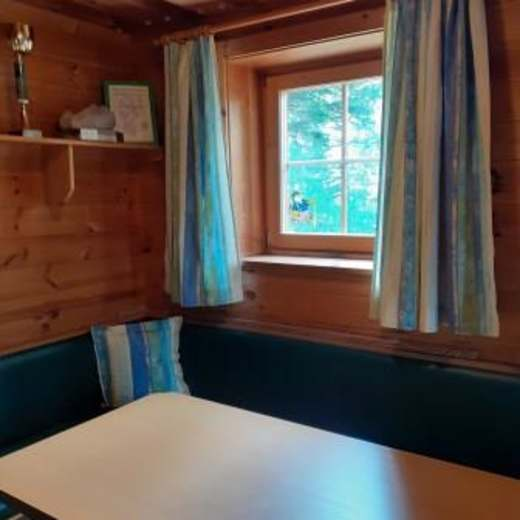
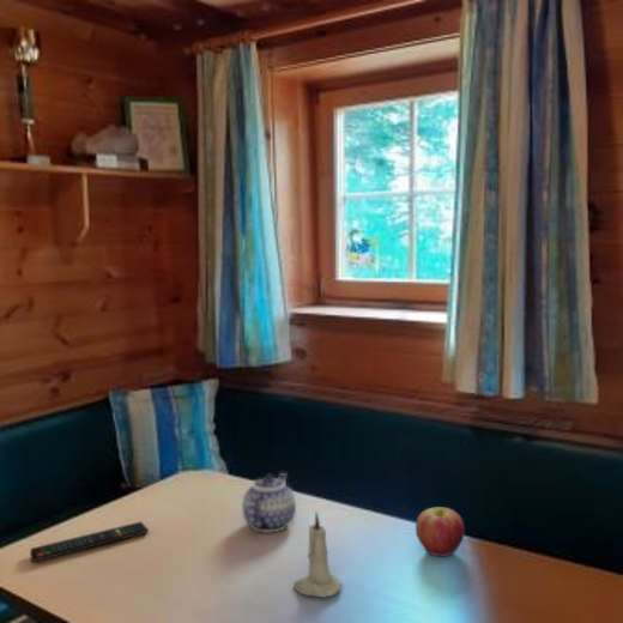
+ apple [415,506,466,557]
+ teapot [241,472,297,533]
+ remote control [29,520,150,563]
+ candle [292,510,343,598]
